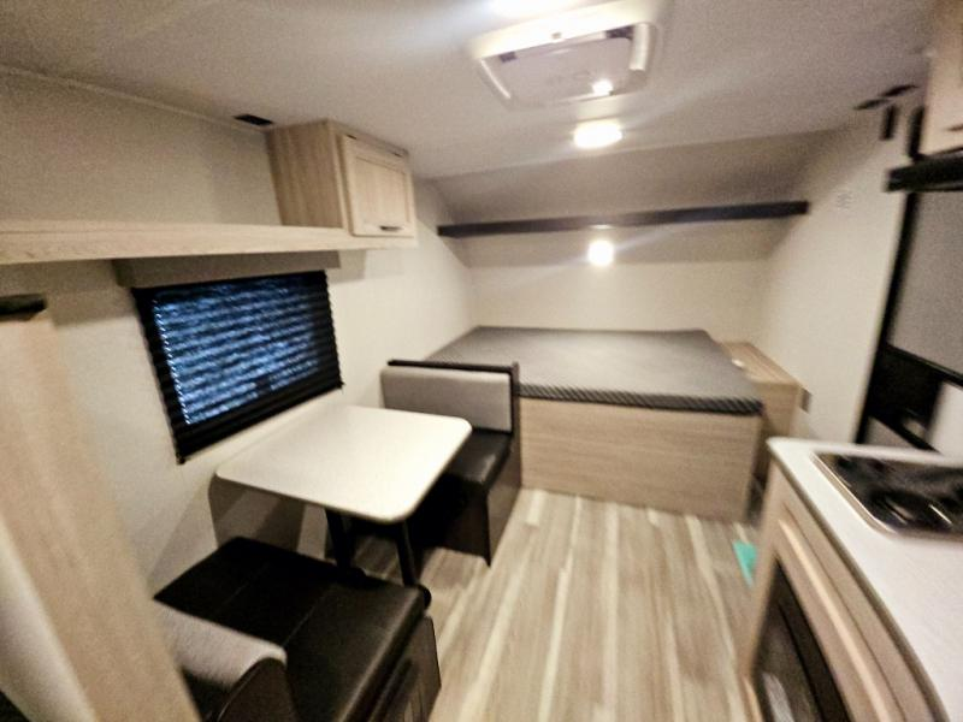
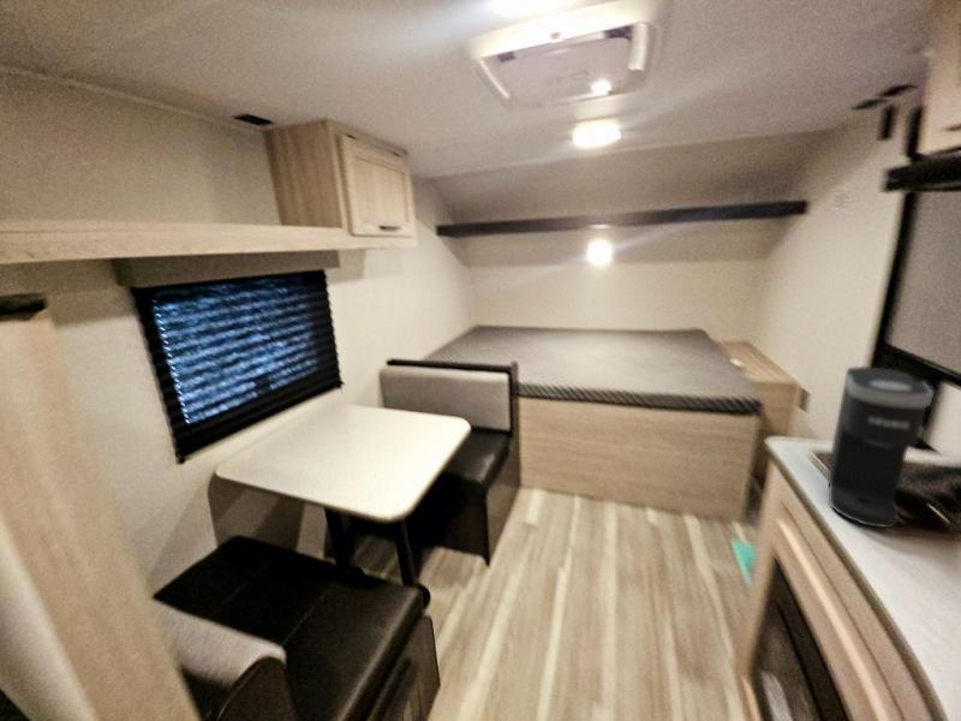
+ coffee maker [826,365,935,529]
